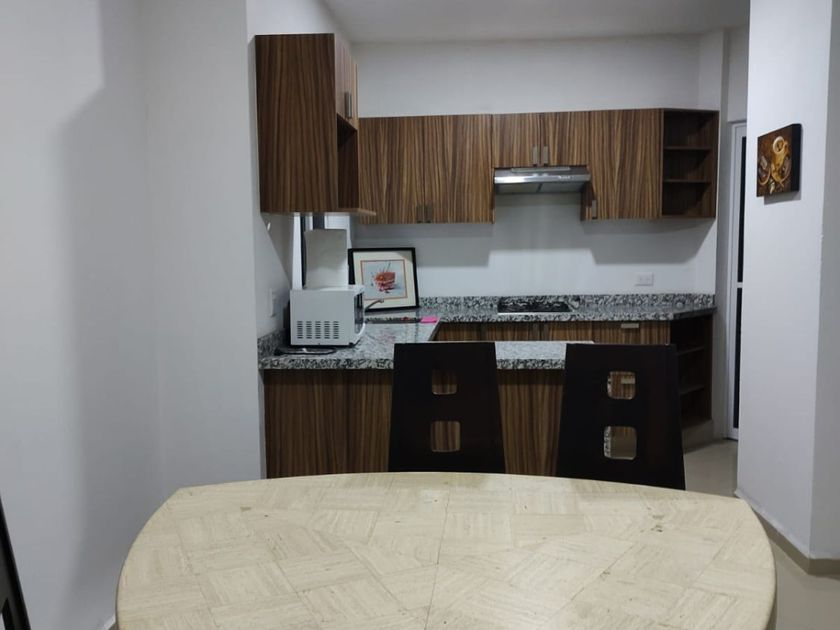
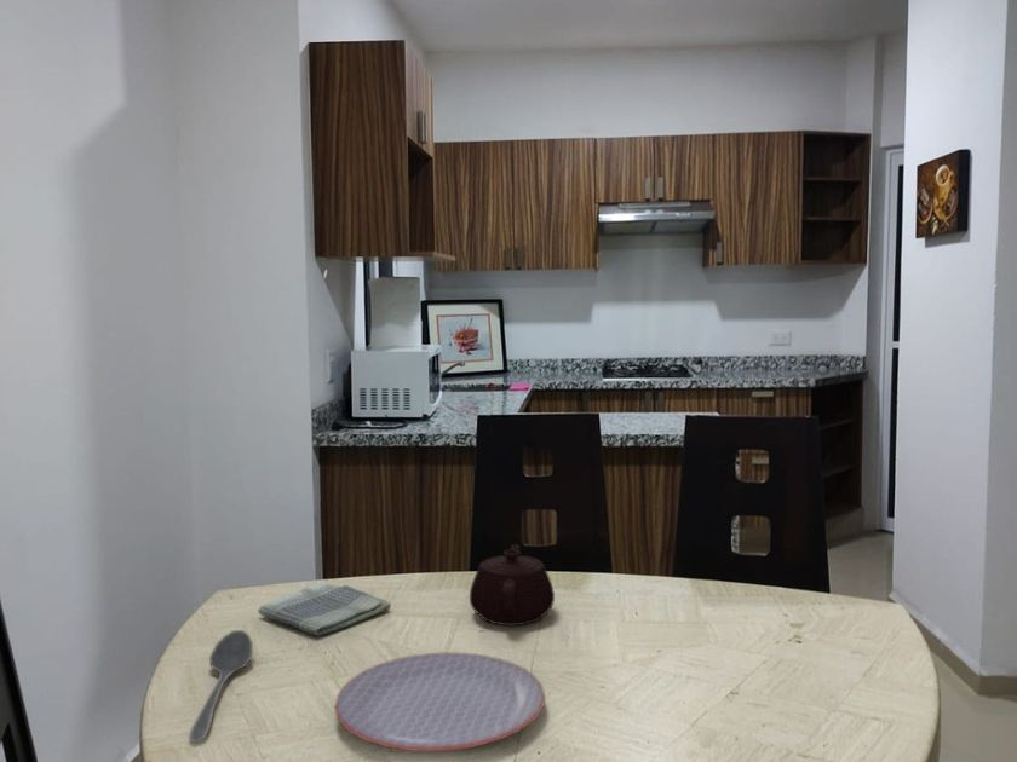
+ teapot [469,543,556,627]
+ dish towel [257,579,392,637]
+ stirrer [188,629,254,744]
+ plate [334,651,546,752]
